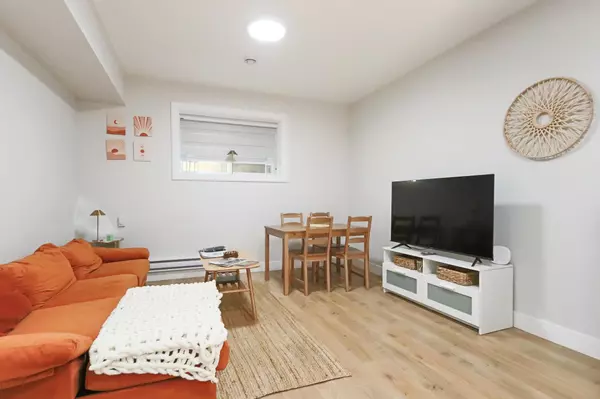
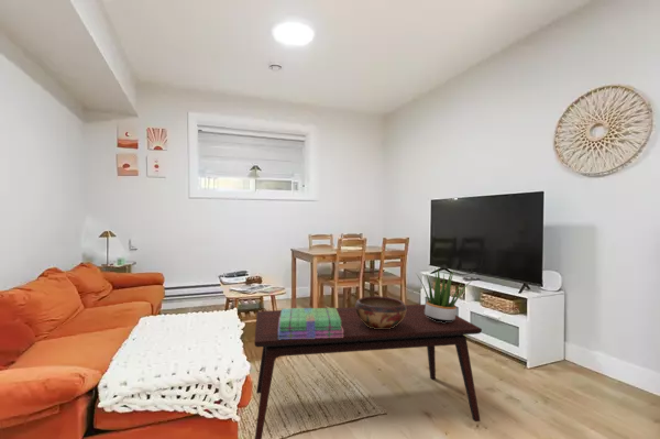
+ potted plant [414,267,474,322]
+ coffee table [253,304,483,439]
+ decorative bowl [354,295,407,329]
+ stack of books [278,307,343,340]
